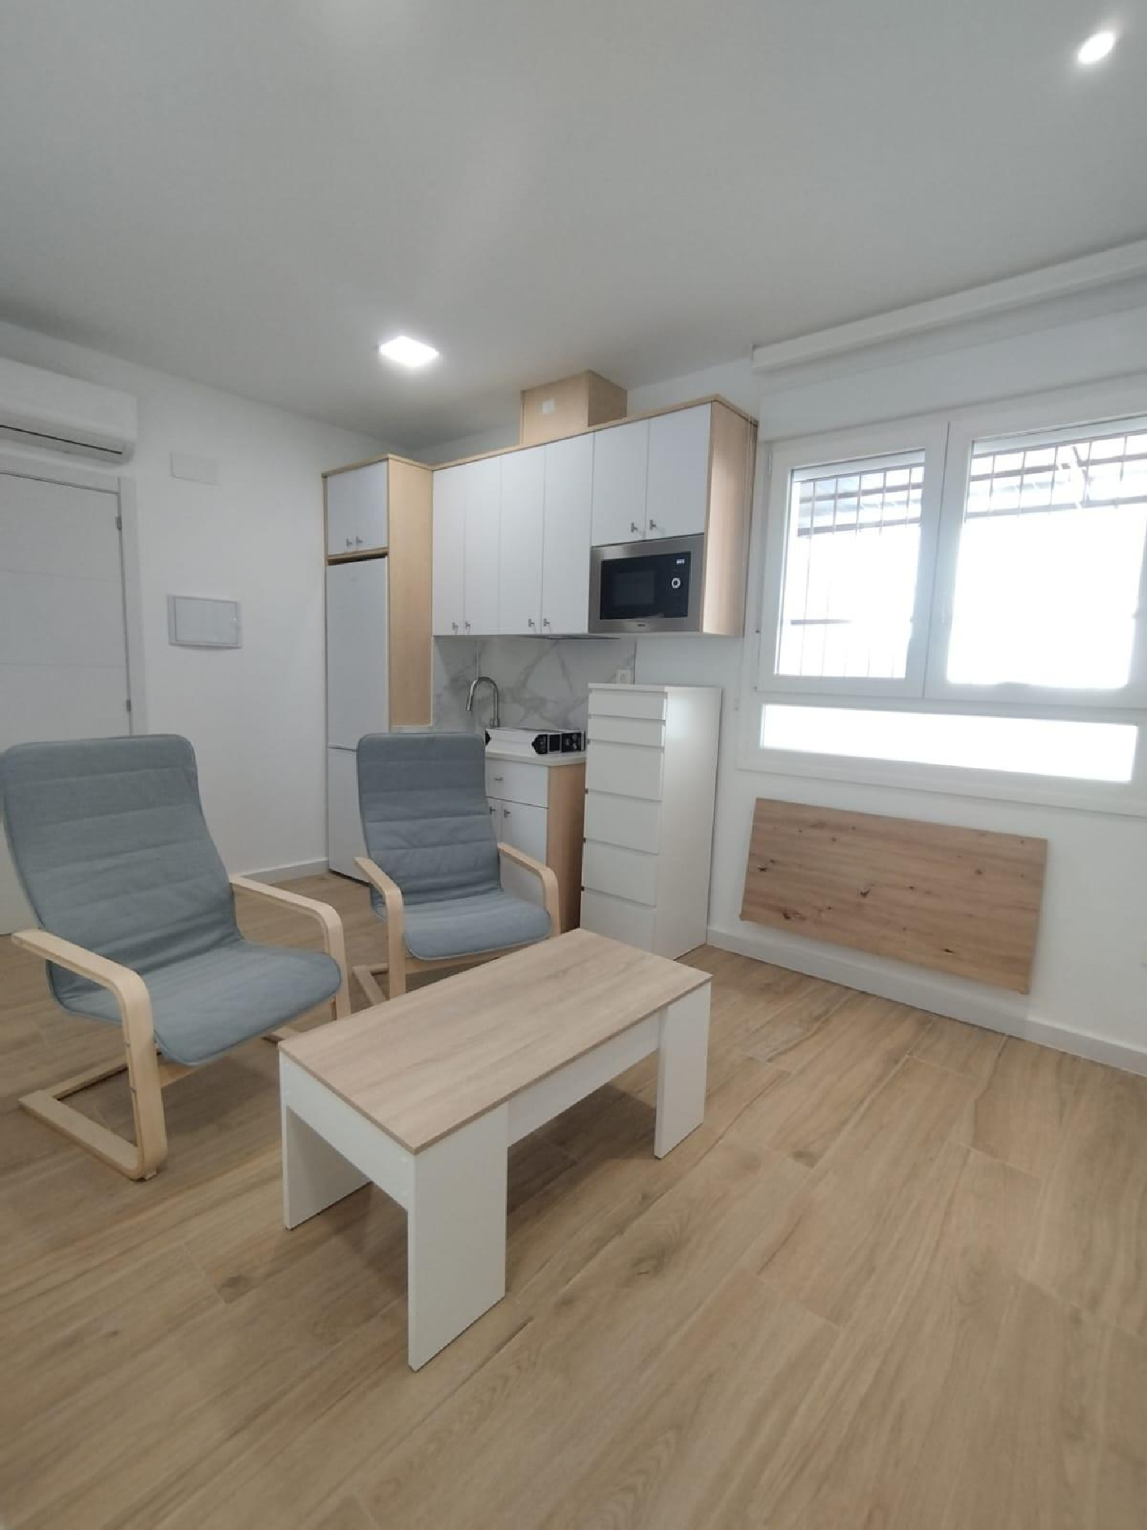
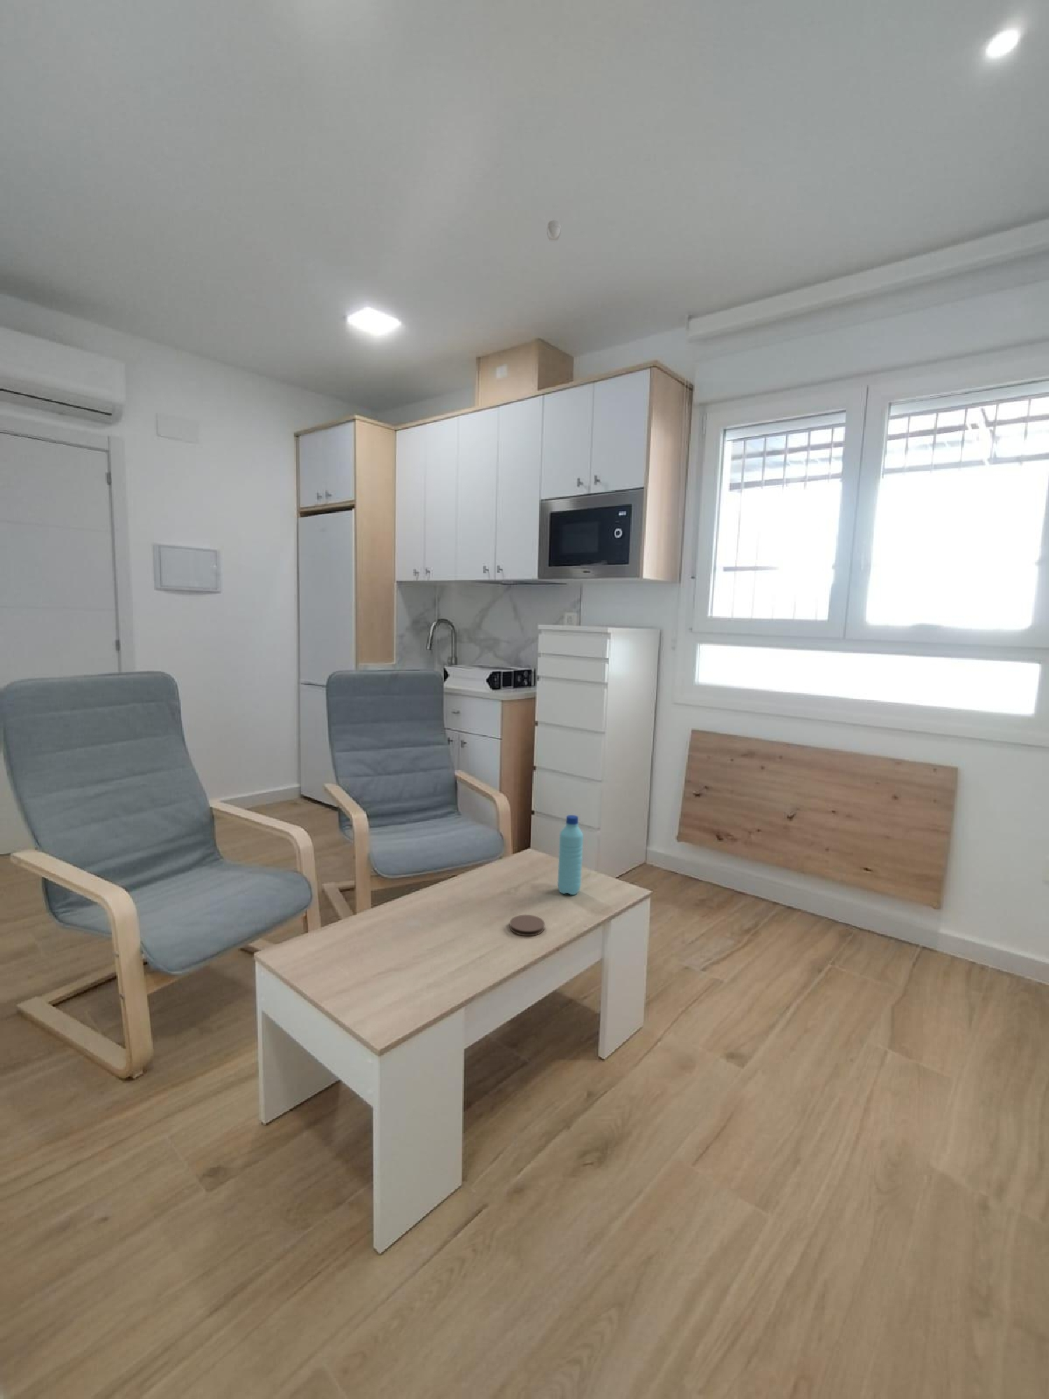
+ coaster [509,914,545,936]
+ smoke detector [547,219,562,242]
+ water bottle [556,814,584,896]
